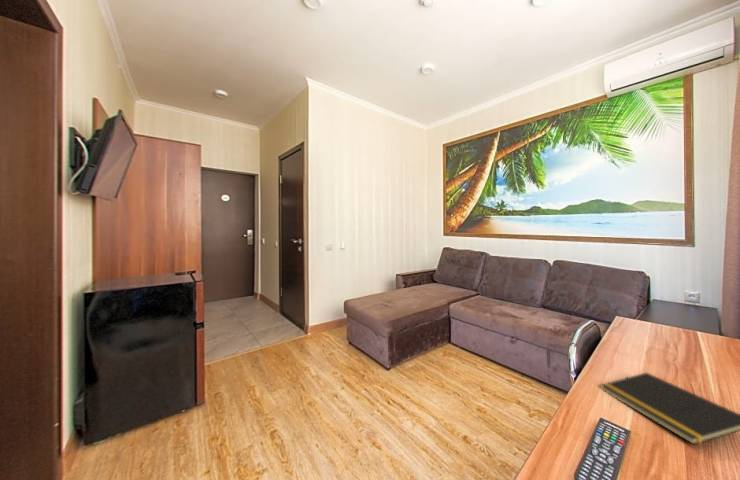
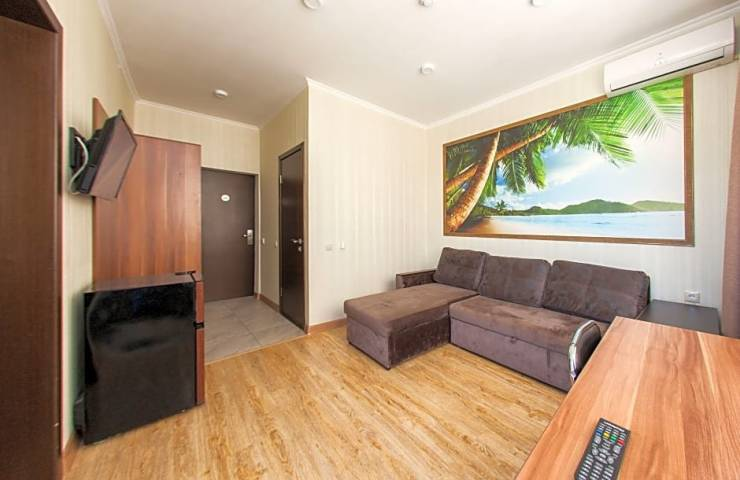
- notepad [599,372,740,445]
